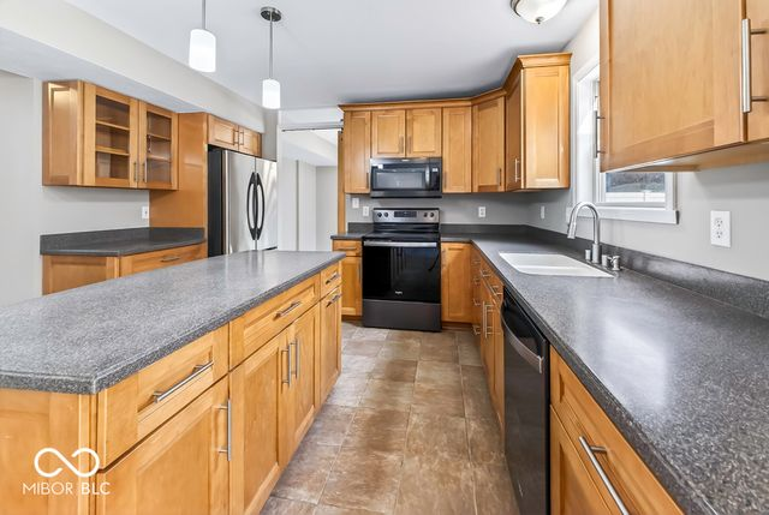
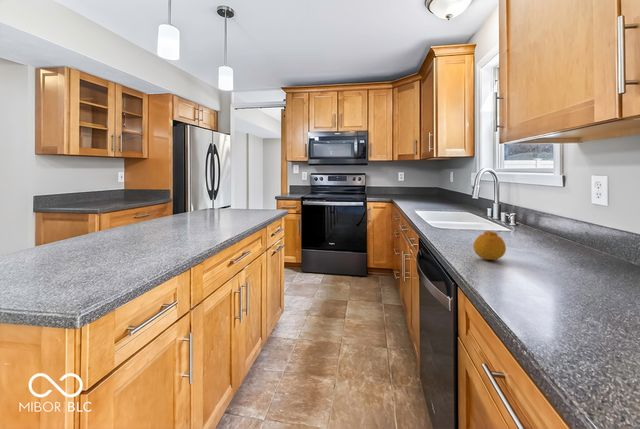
+ fruit [472,230,507,261]
